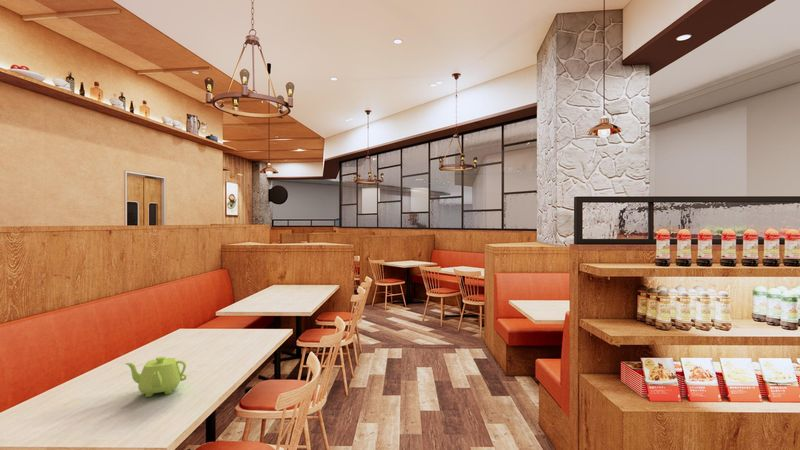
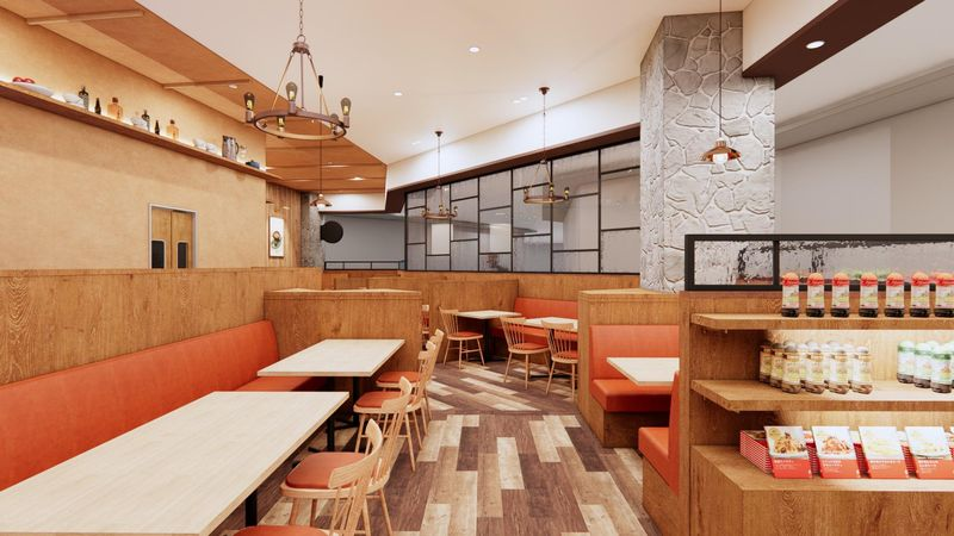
- teapot [124,355,188,398]
